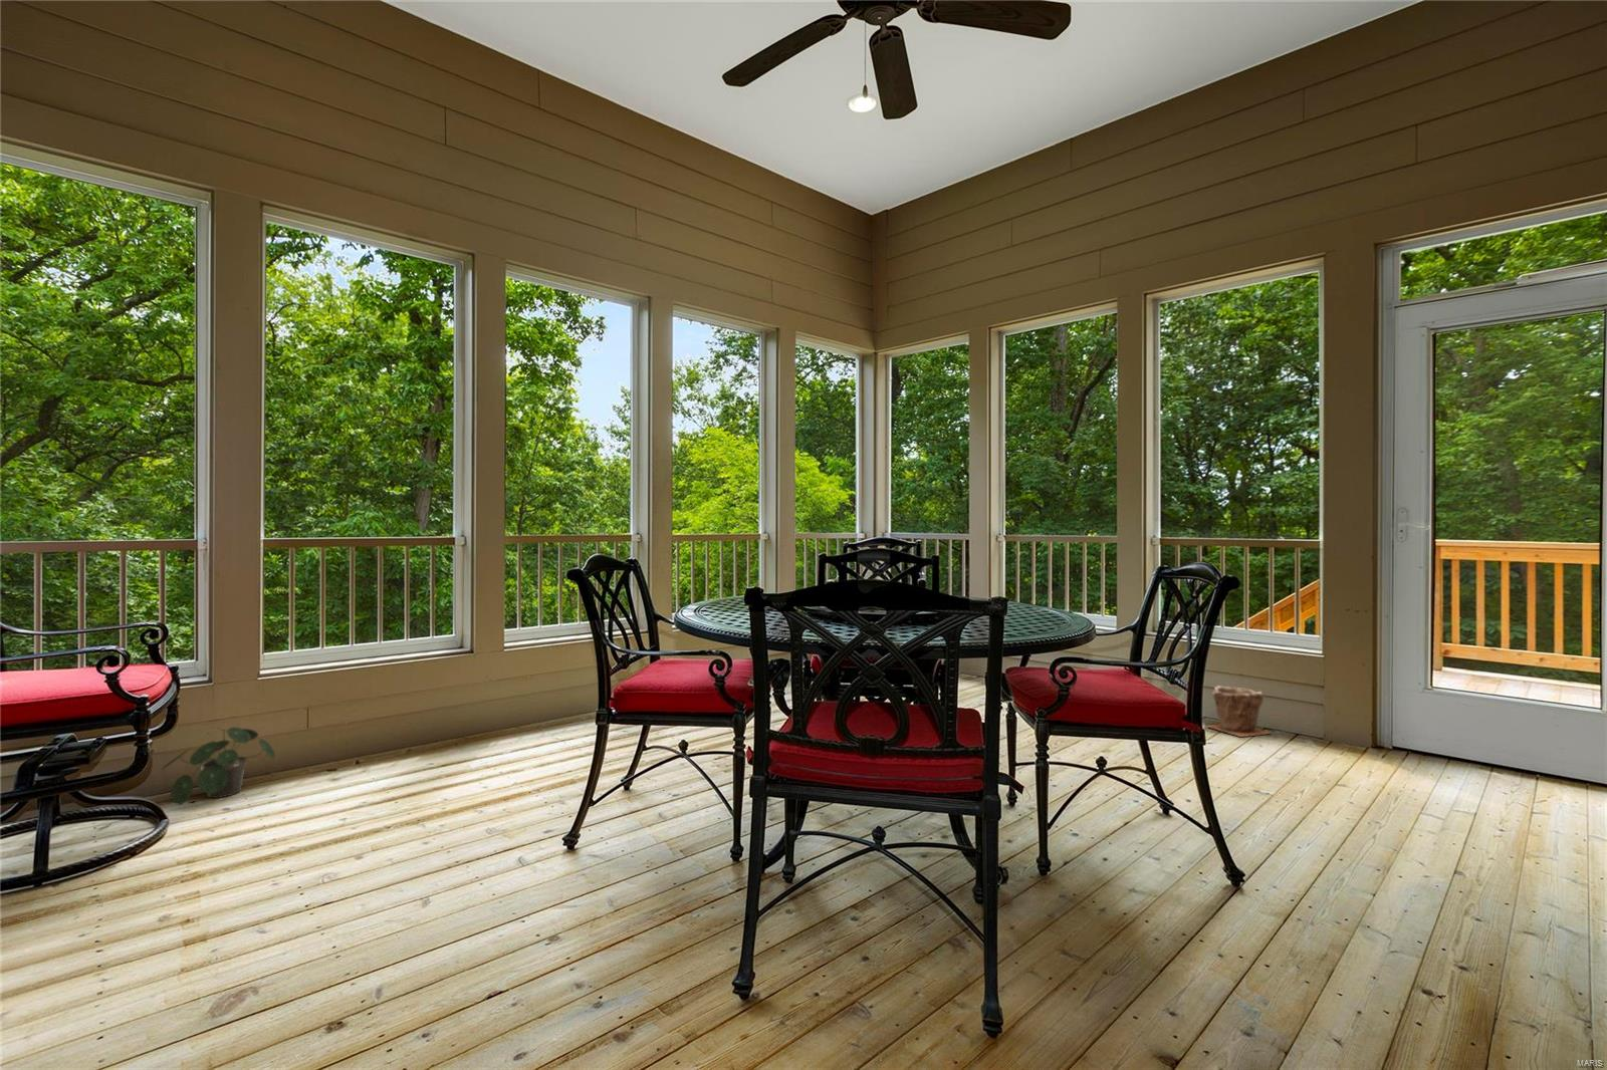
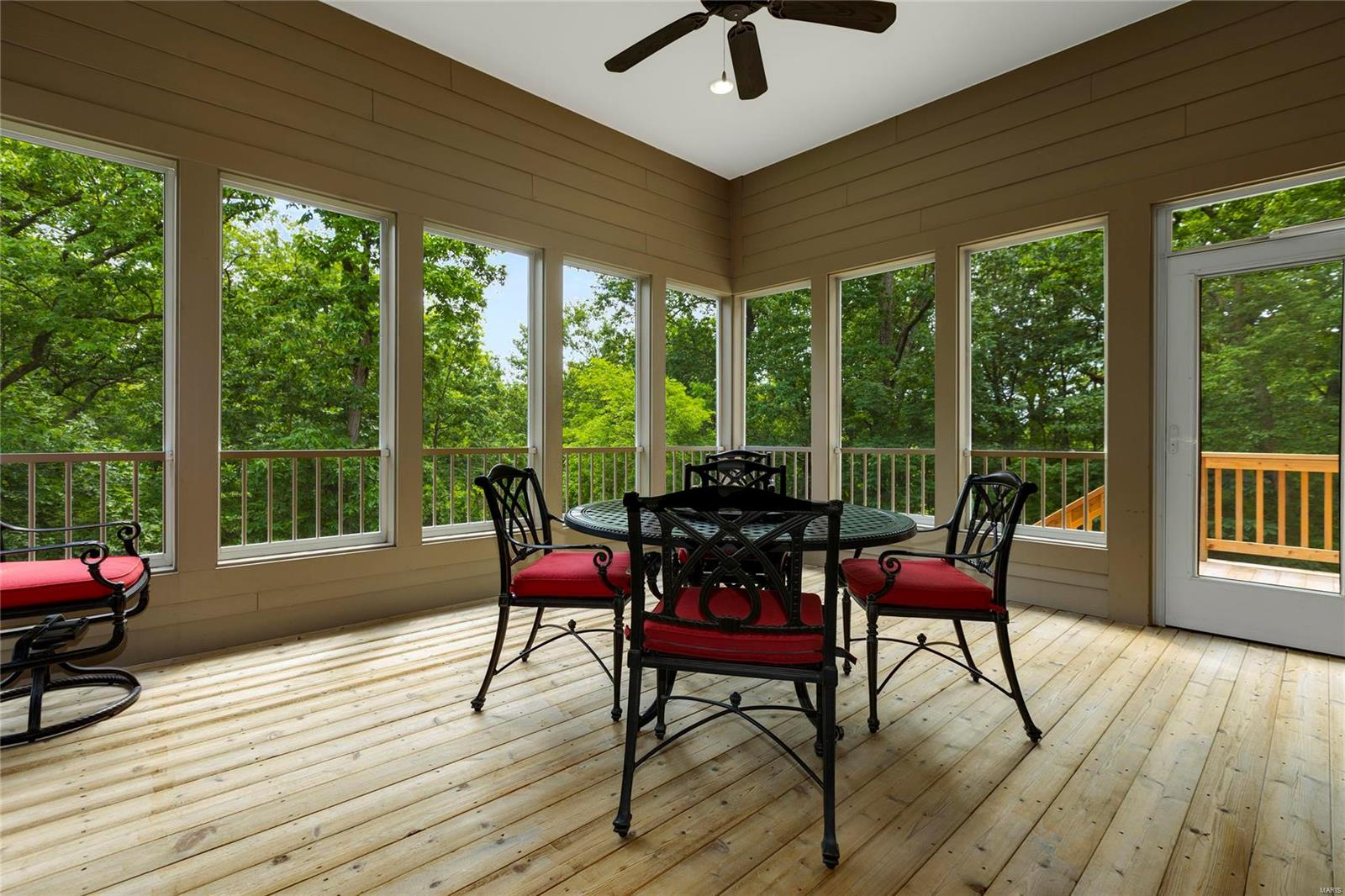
- plant pot [1207,684,1271,738]
- potted plant [160,726,276,806]
